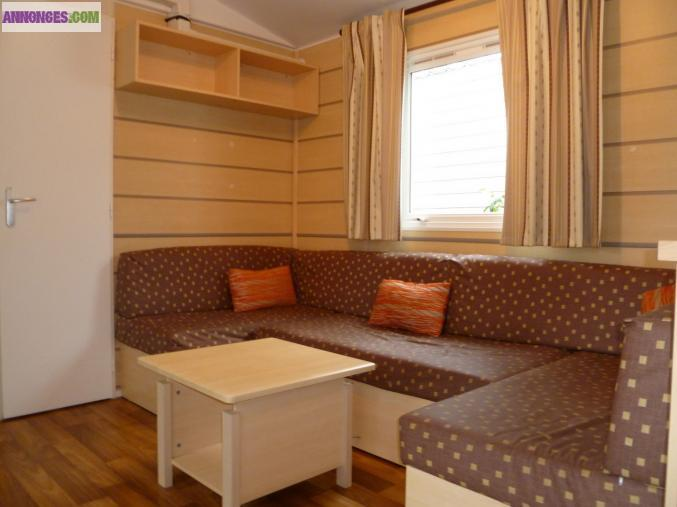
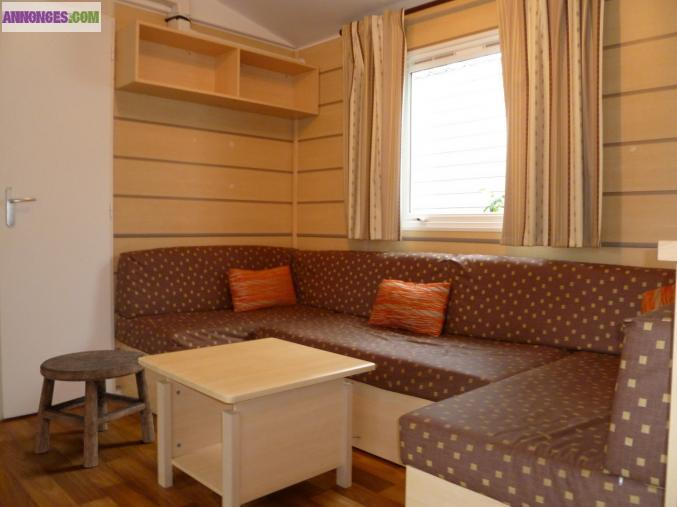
+ stool [33,349,156,469]
